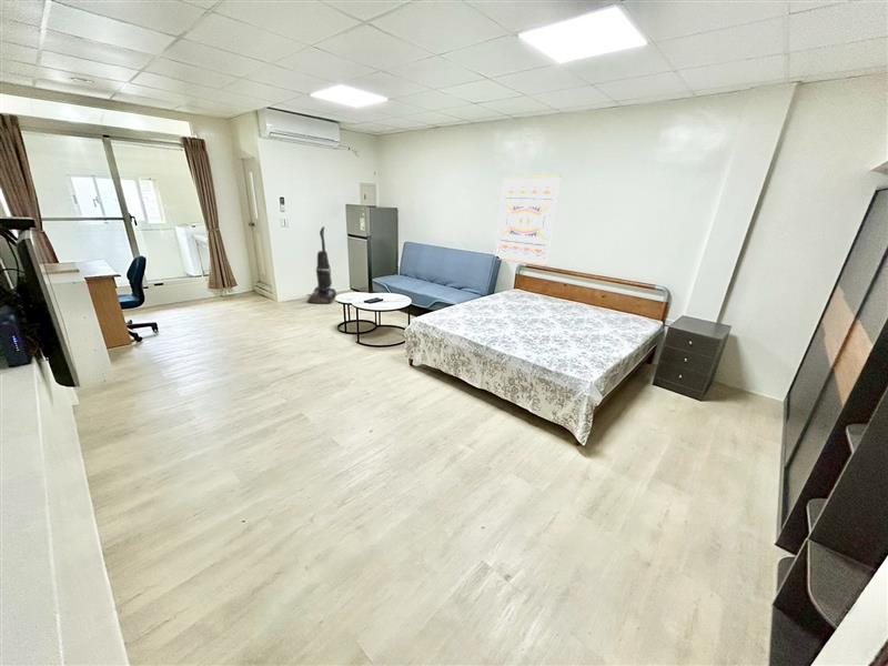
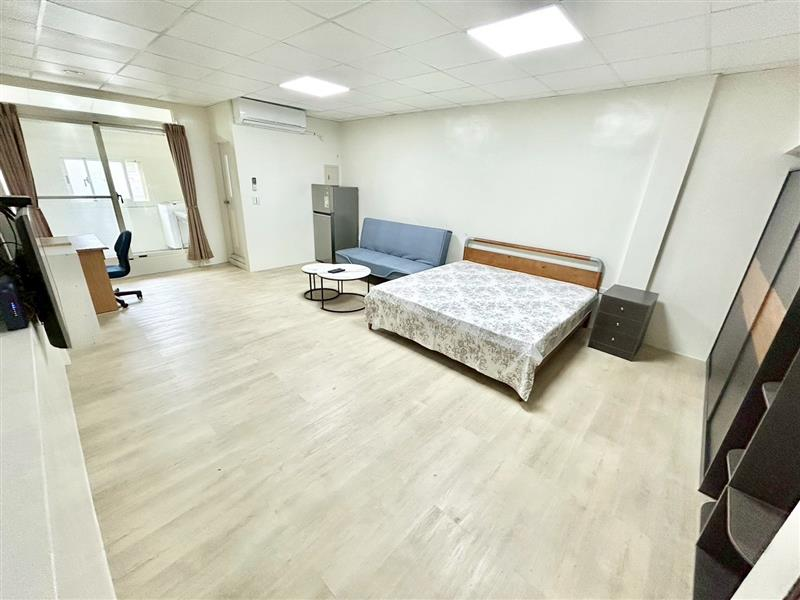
- vacuum cleaner [307,225,337,304]
- wall art [494,174,562,268]
